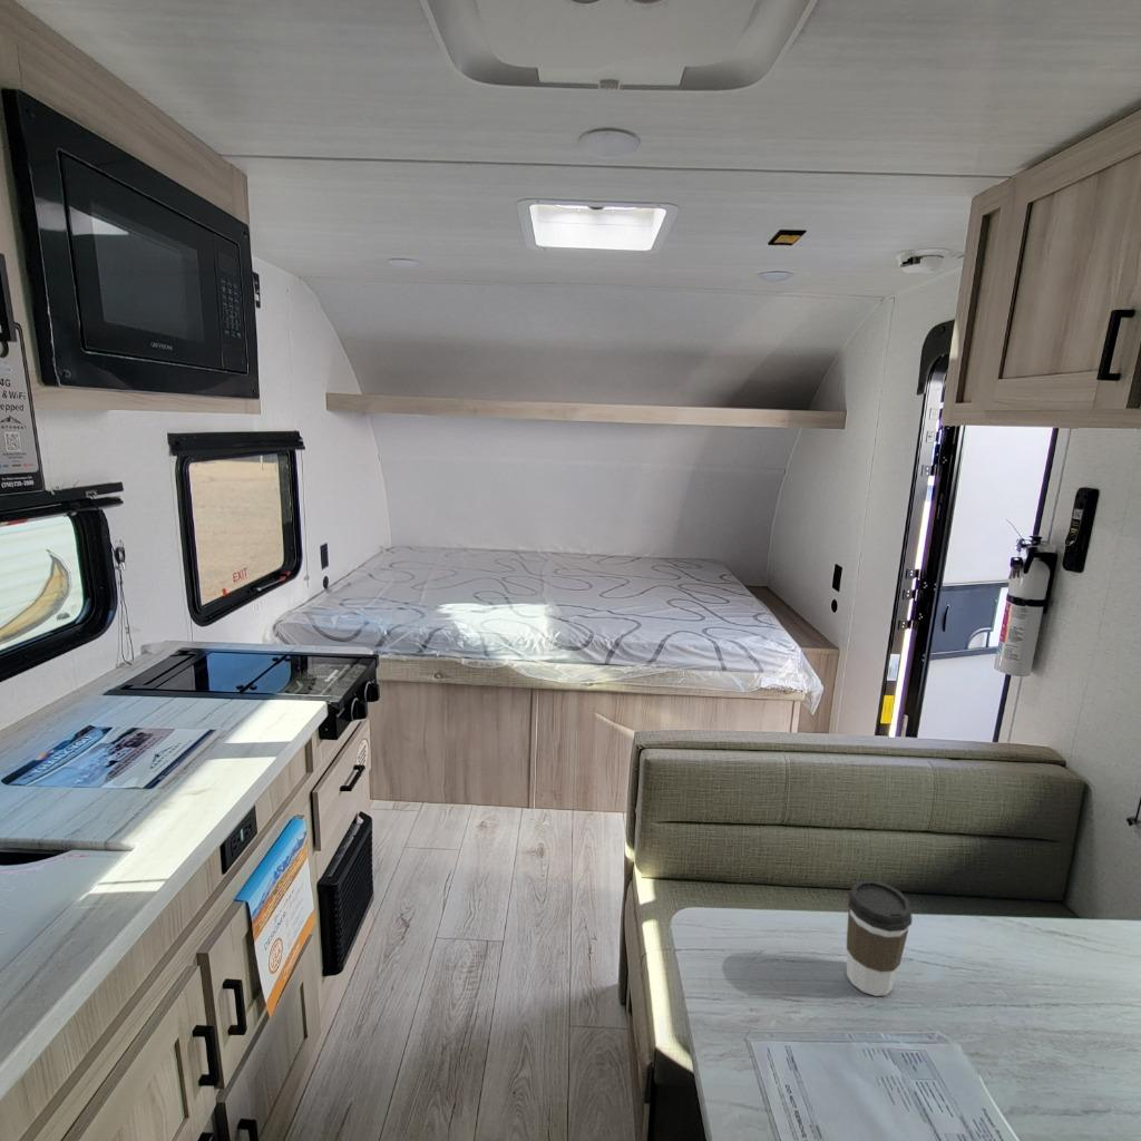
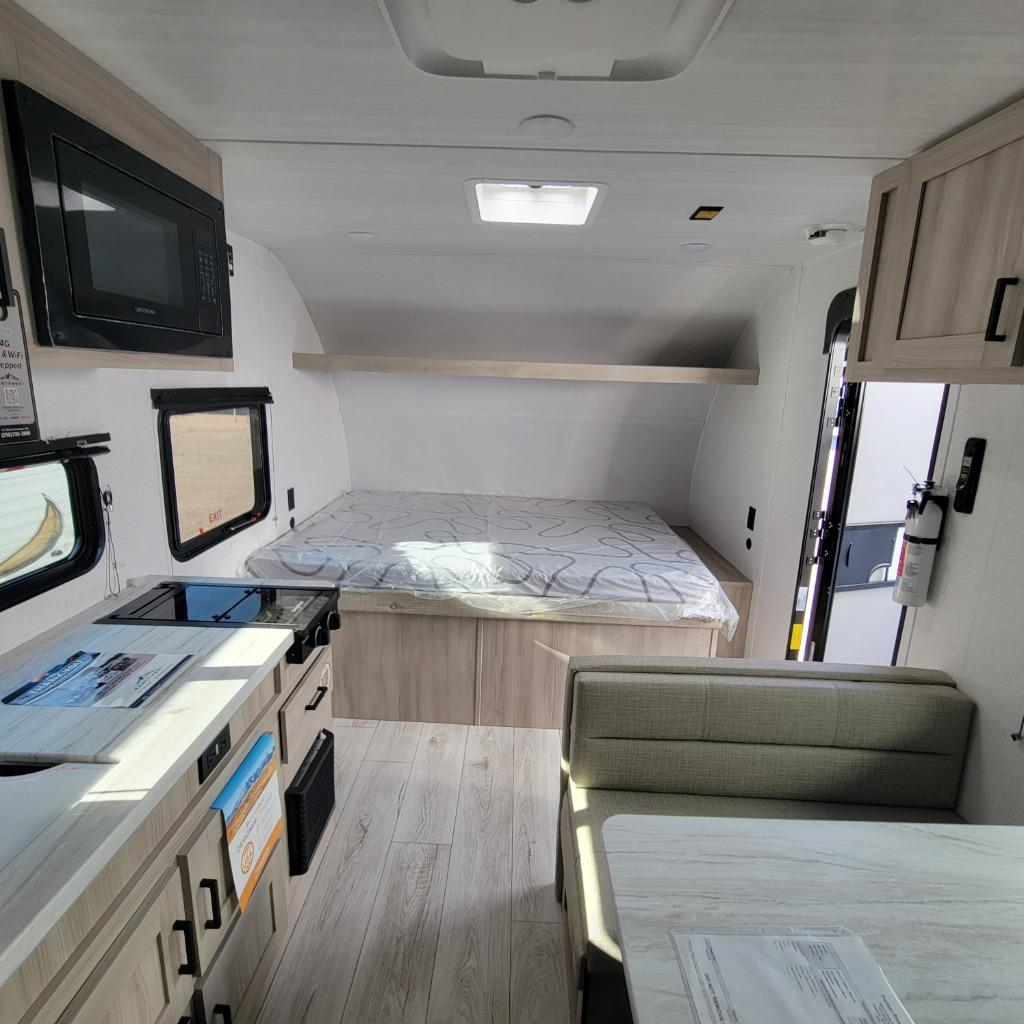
- coffee cup [846,879,914,997]
